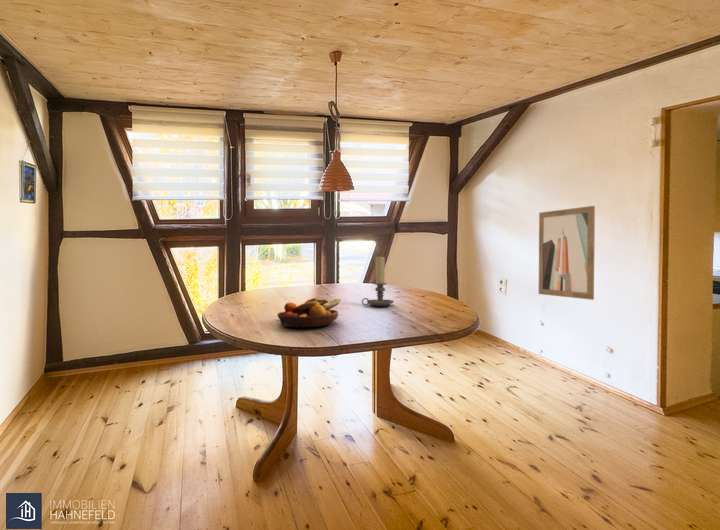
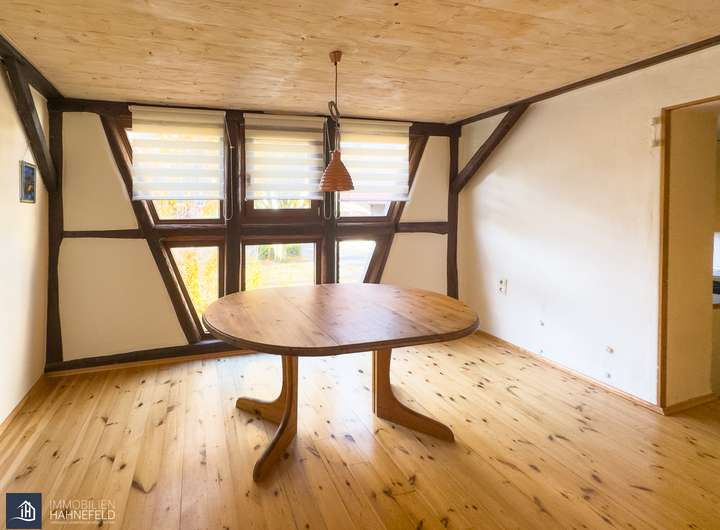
- fruit bowl [276,297,341,328]
- candle holder [361,256,395,307]
- wall art [538,205,596,301]
